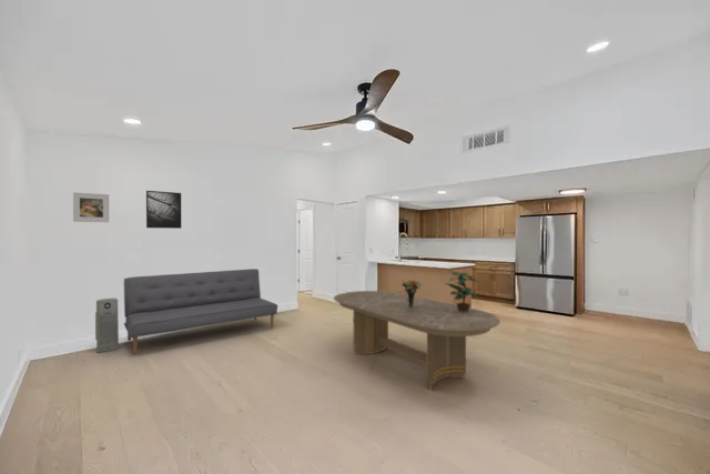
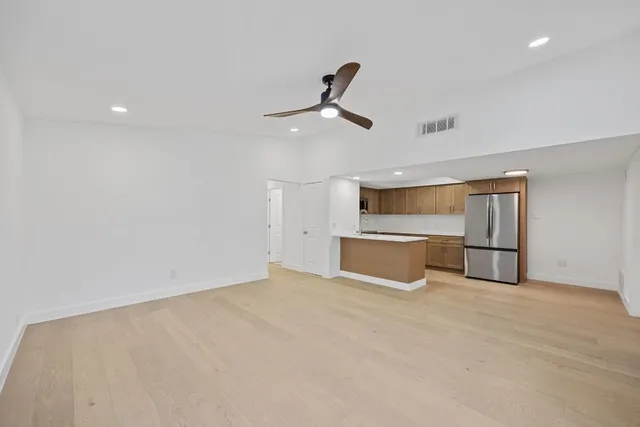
- air purifier [94,297,120,353]
- bouquet [400,279,424,309]
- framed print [72,191,110,223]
- potted plant [443,271,481,312]
- sofa [123,268,278,355]
- dining table [333,290,501,392]
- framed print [145,190,182,230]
